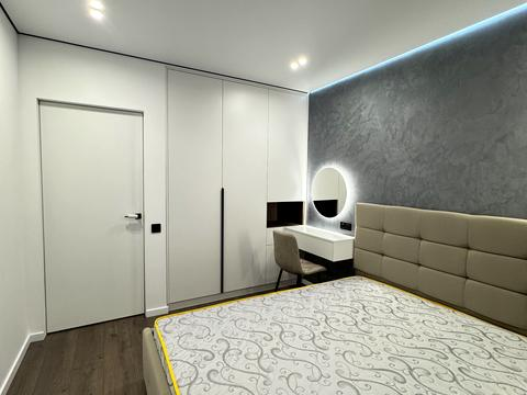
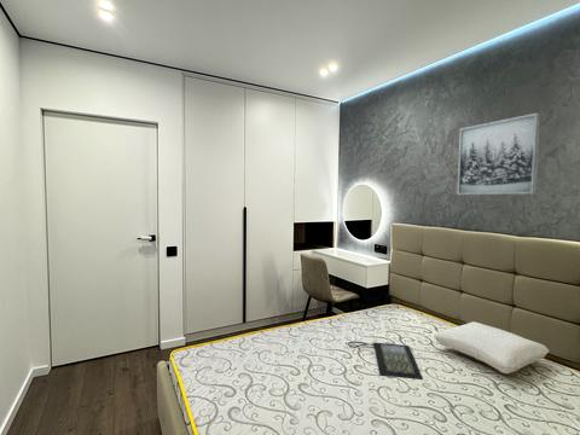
+ clutch bag [347,341,424,381]
+ pillow [433,320,550,375]
+ wall art [456,111,541,196]
